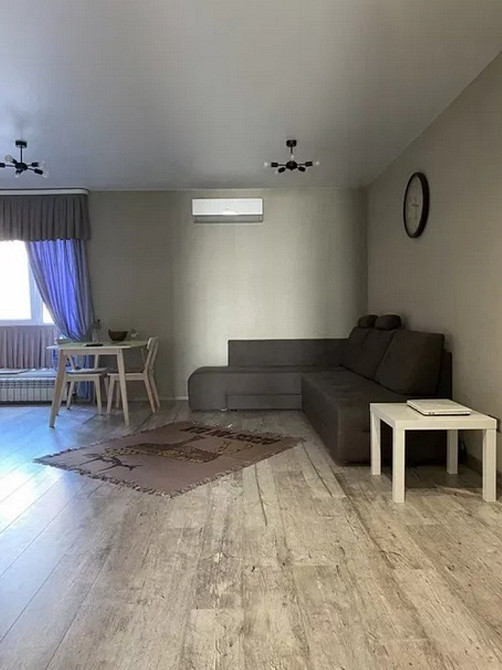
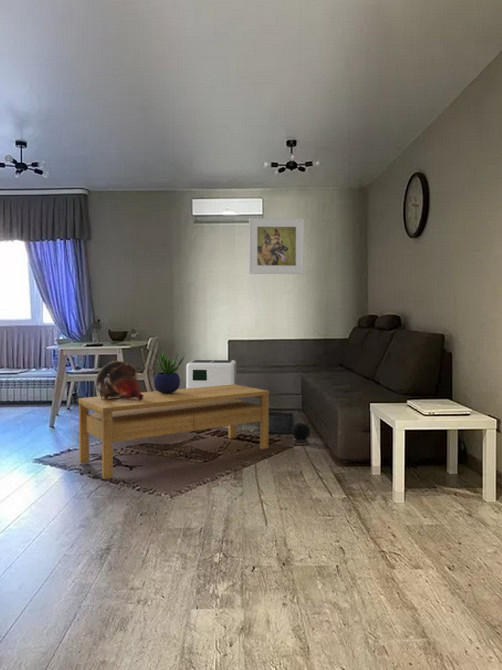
+ potted plant [152,350,186,394]
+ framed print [248,217,305,275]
+ storage bin [257,411,296,434]
+ coffee table [77,384,270,480]
+ speaker [291,422,311,446]
+ decorative bowl [95,360,144,401]
+ air purifier [185,359,237,389]
